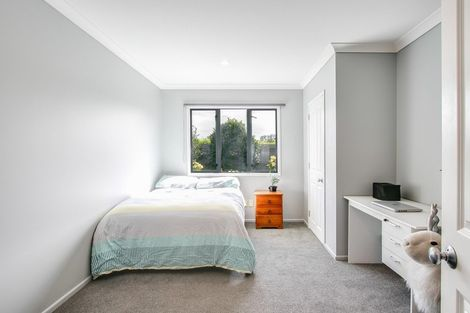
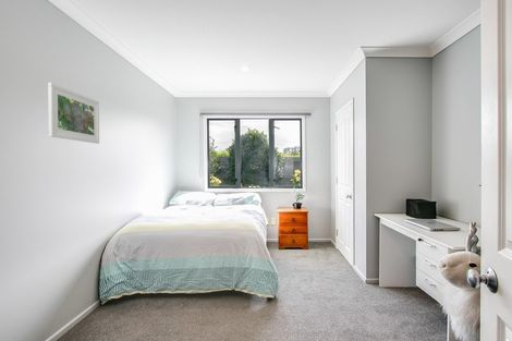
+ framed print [47,82,100,145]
